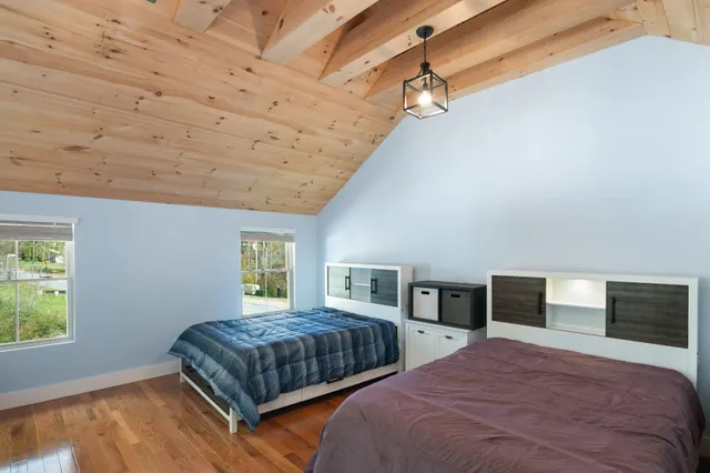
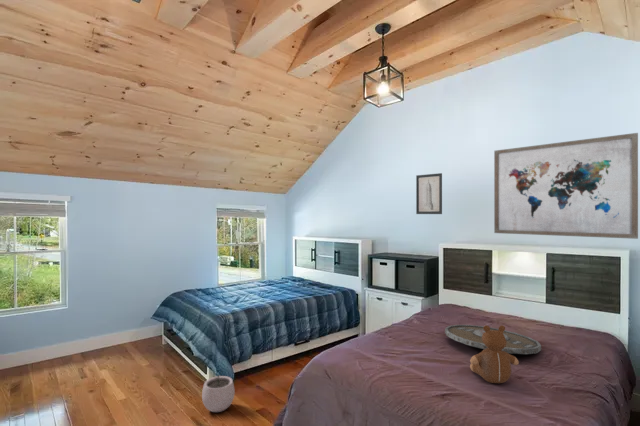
+ wall art [415,172,443,215]
+ plant pot [201,369,236,413]
+ teddy bear [469,324,520,384]
+ serving tray [444,324,542,355]
+ wall art [493,132,639,240]
